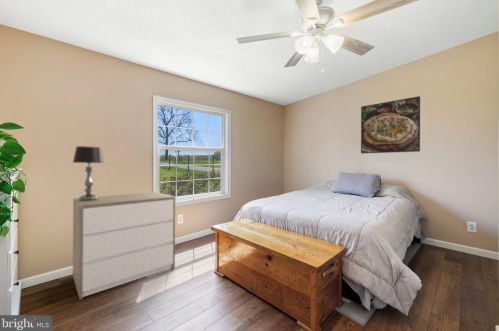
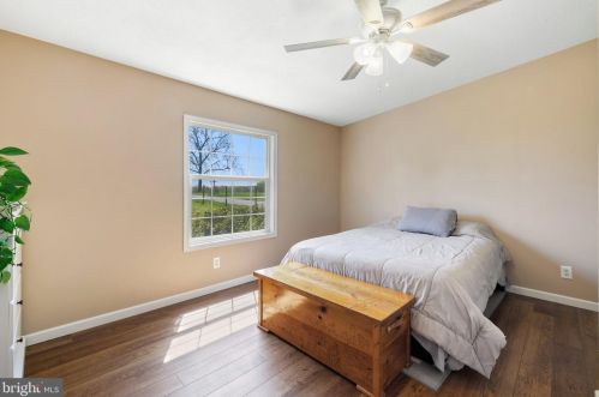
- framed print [360,95,421,155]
- dresser [72,191,176,300]
- table lamp [72,145,105,201]
